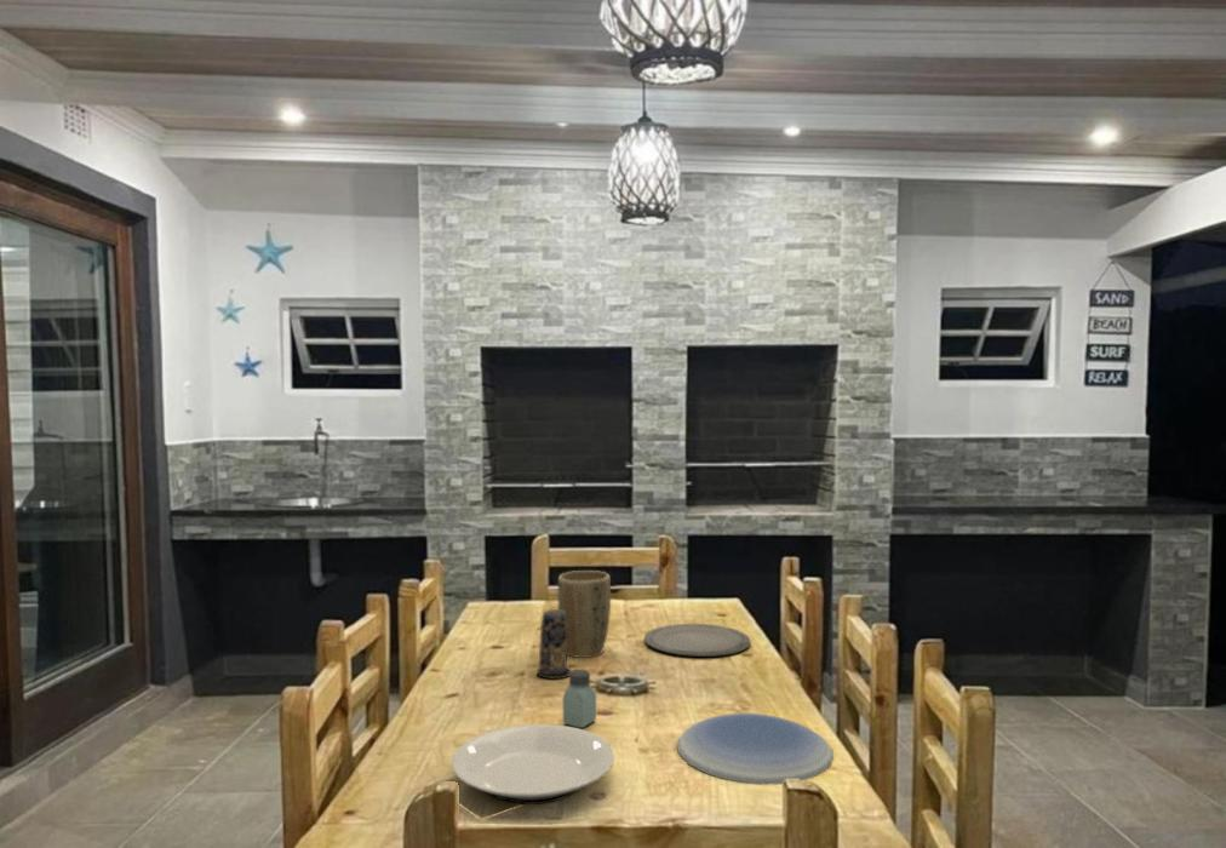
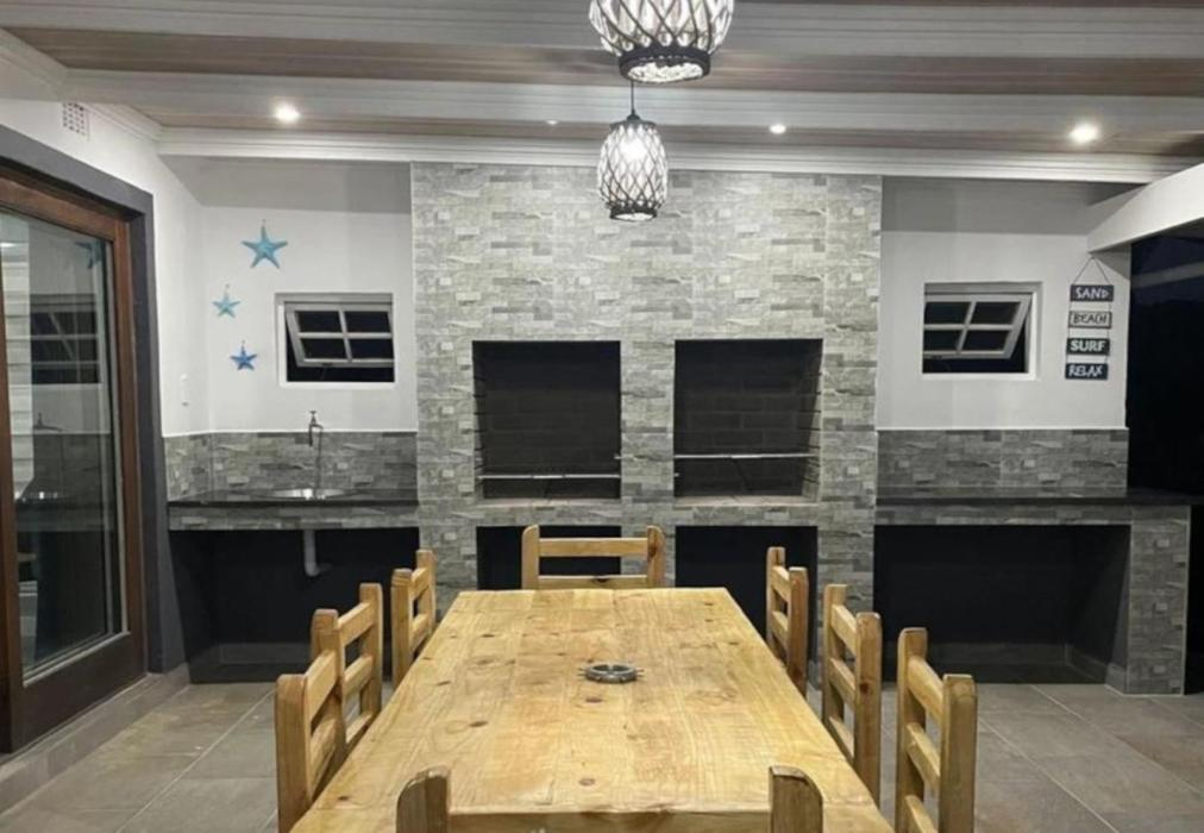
- plate [676,712,835,785]
- candle [535,608,572,680]
- saltshaker [562,669,597,729]
- plate [643,623,751,658]
- plant pot [557,569,612,659]
- plate [451,723,615,806]
